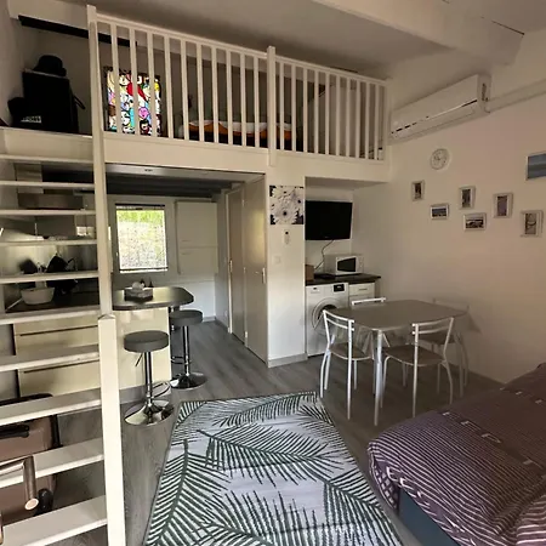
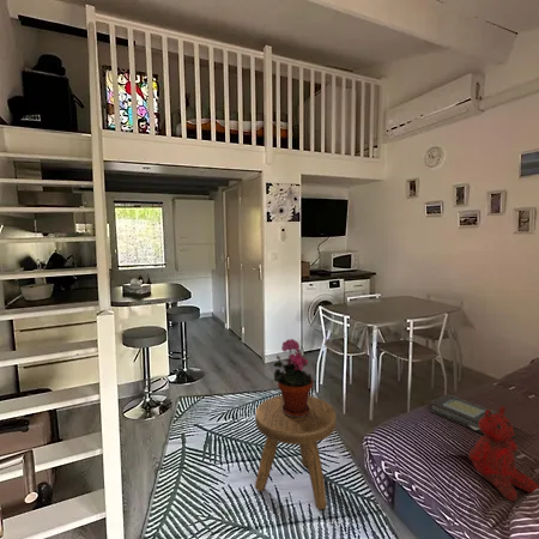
+ stool [254,394,338,510]
+ teddy bear [467,405,539,502]
+ potted plant [272,338,314,417]
+ book [428,393,498,435]
